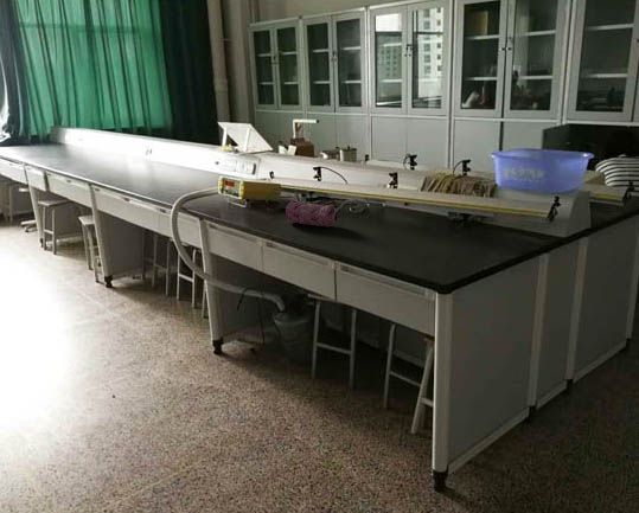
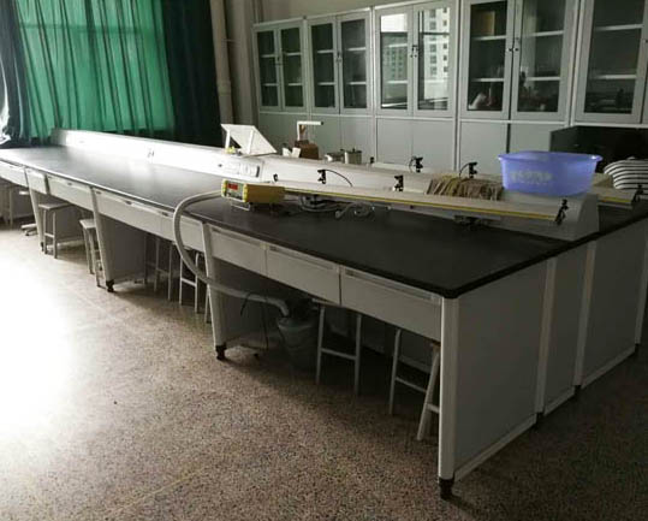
- pencil case [285,199,338,227]
